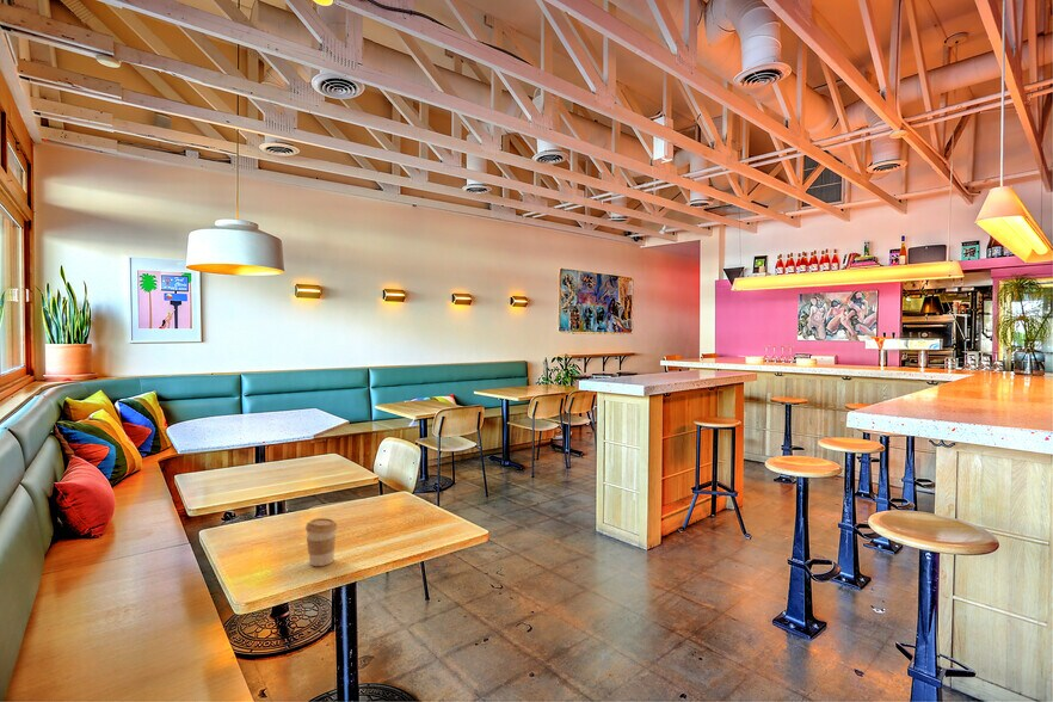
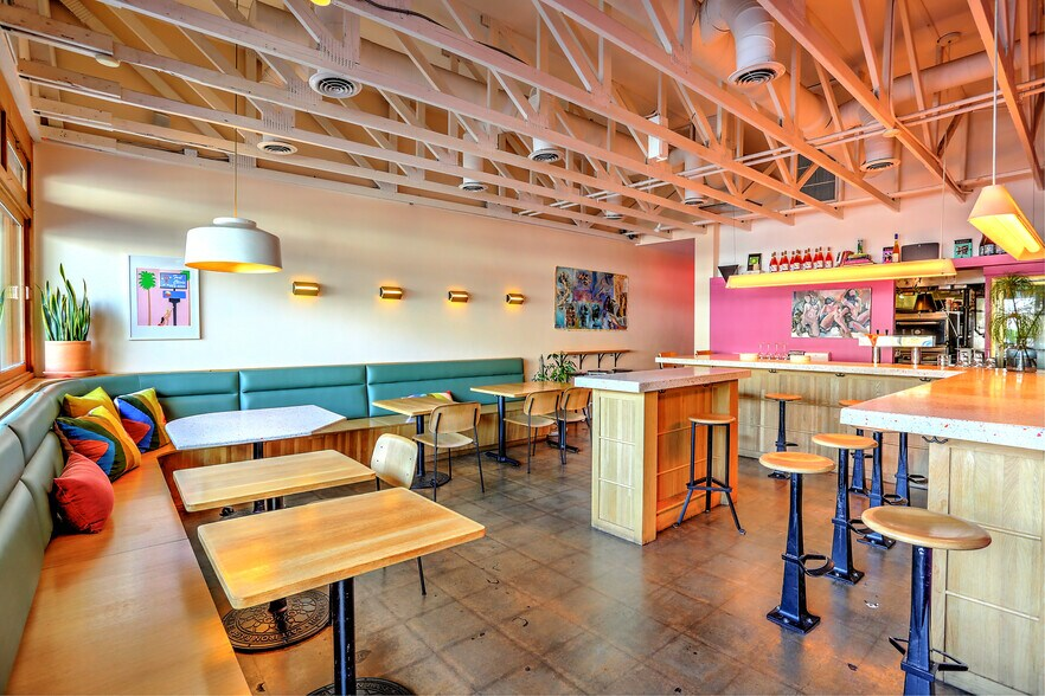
- coffee cup [304,517,339,567]
